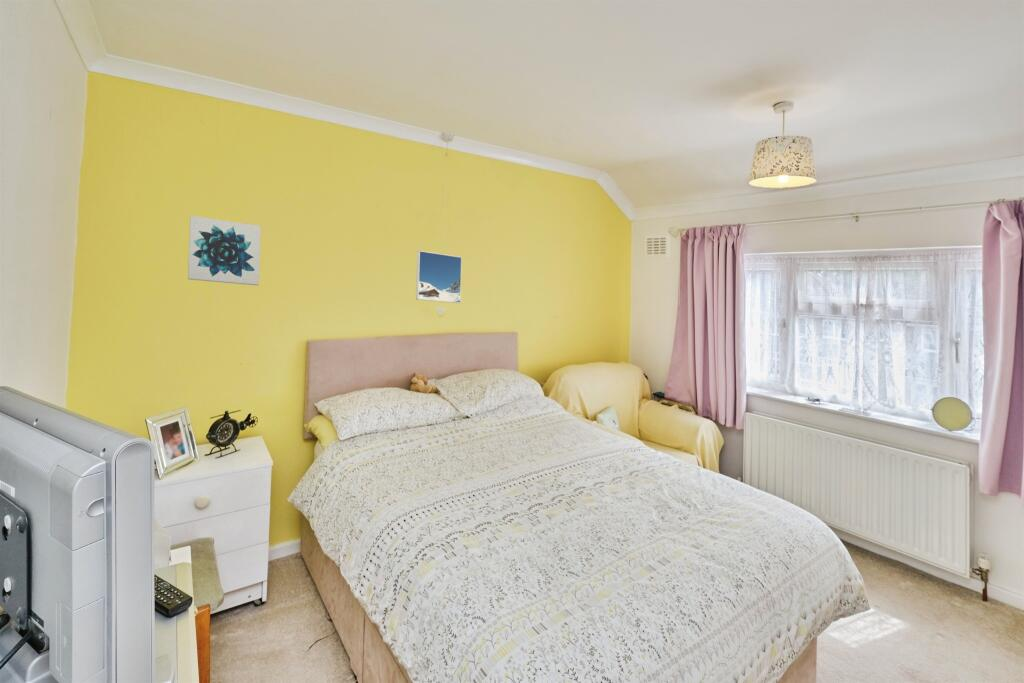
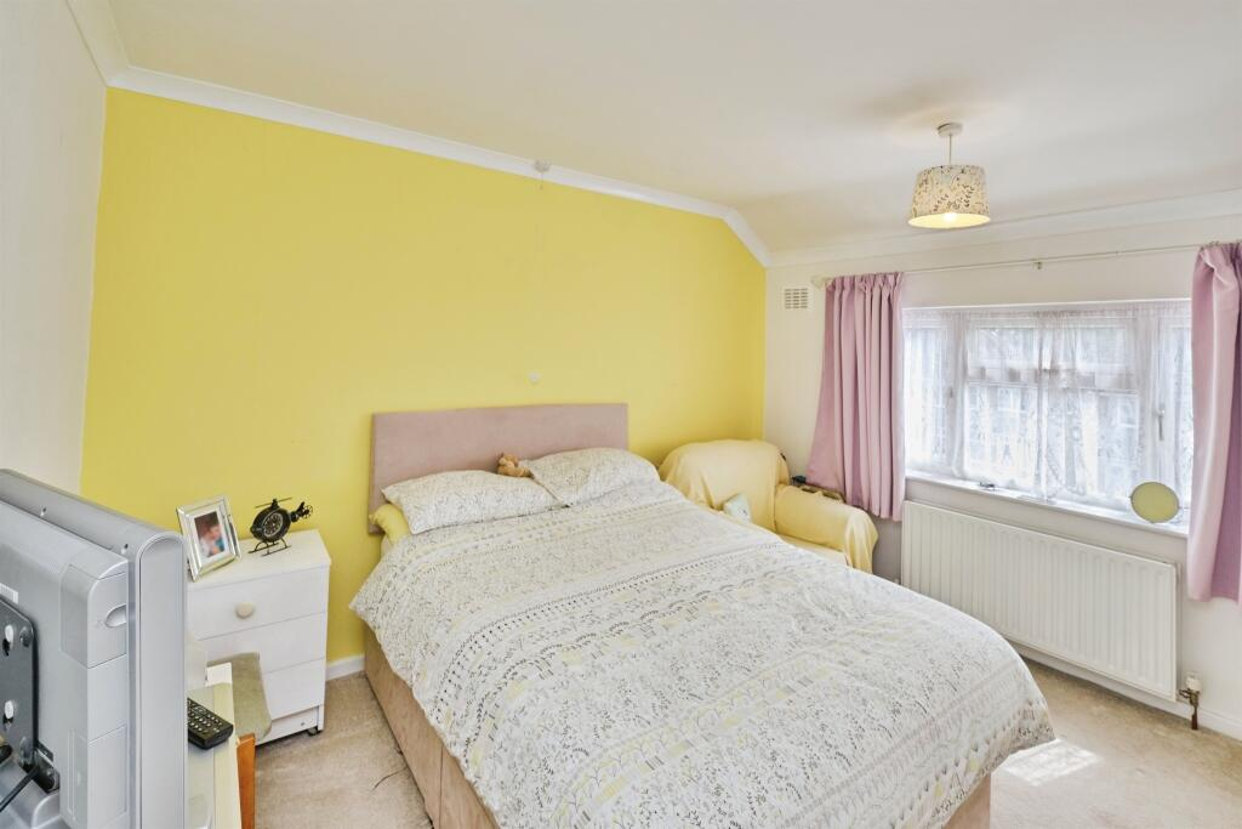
- wall art [187,215,262,286]
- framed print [415,250,463,304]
